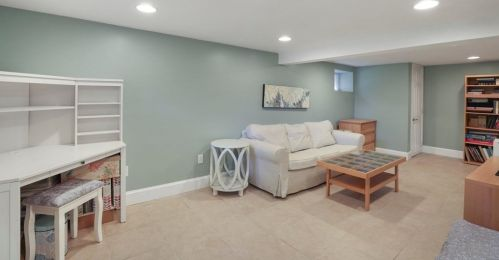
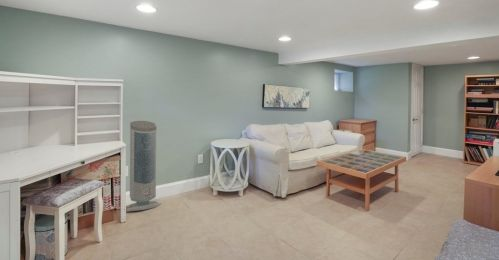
+ air purifier [125,120,162,212]
